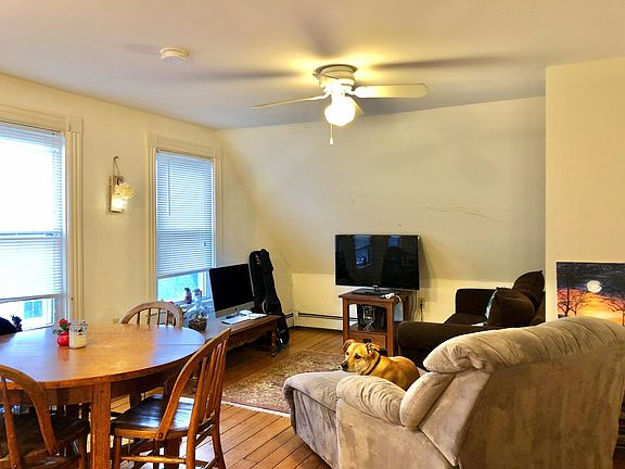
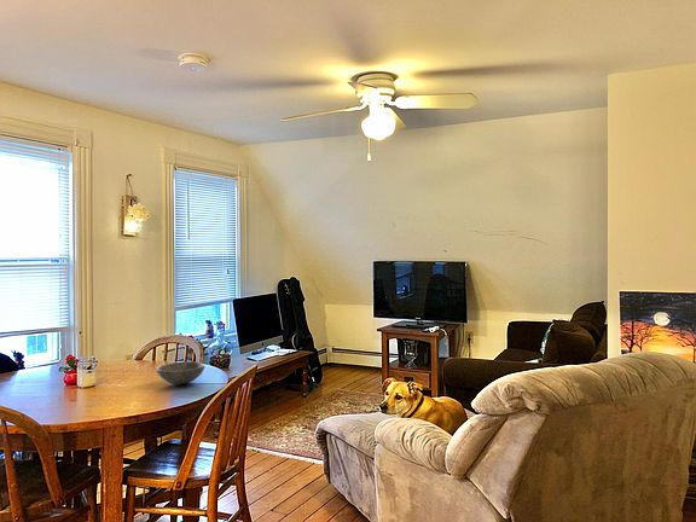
+ bowl [155,360,205,385]
